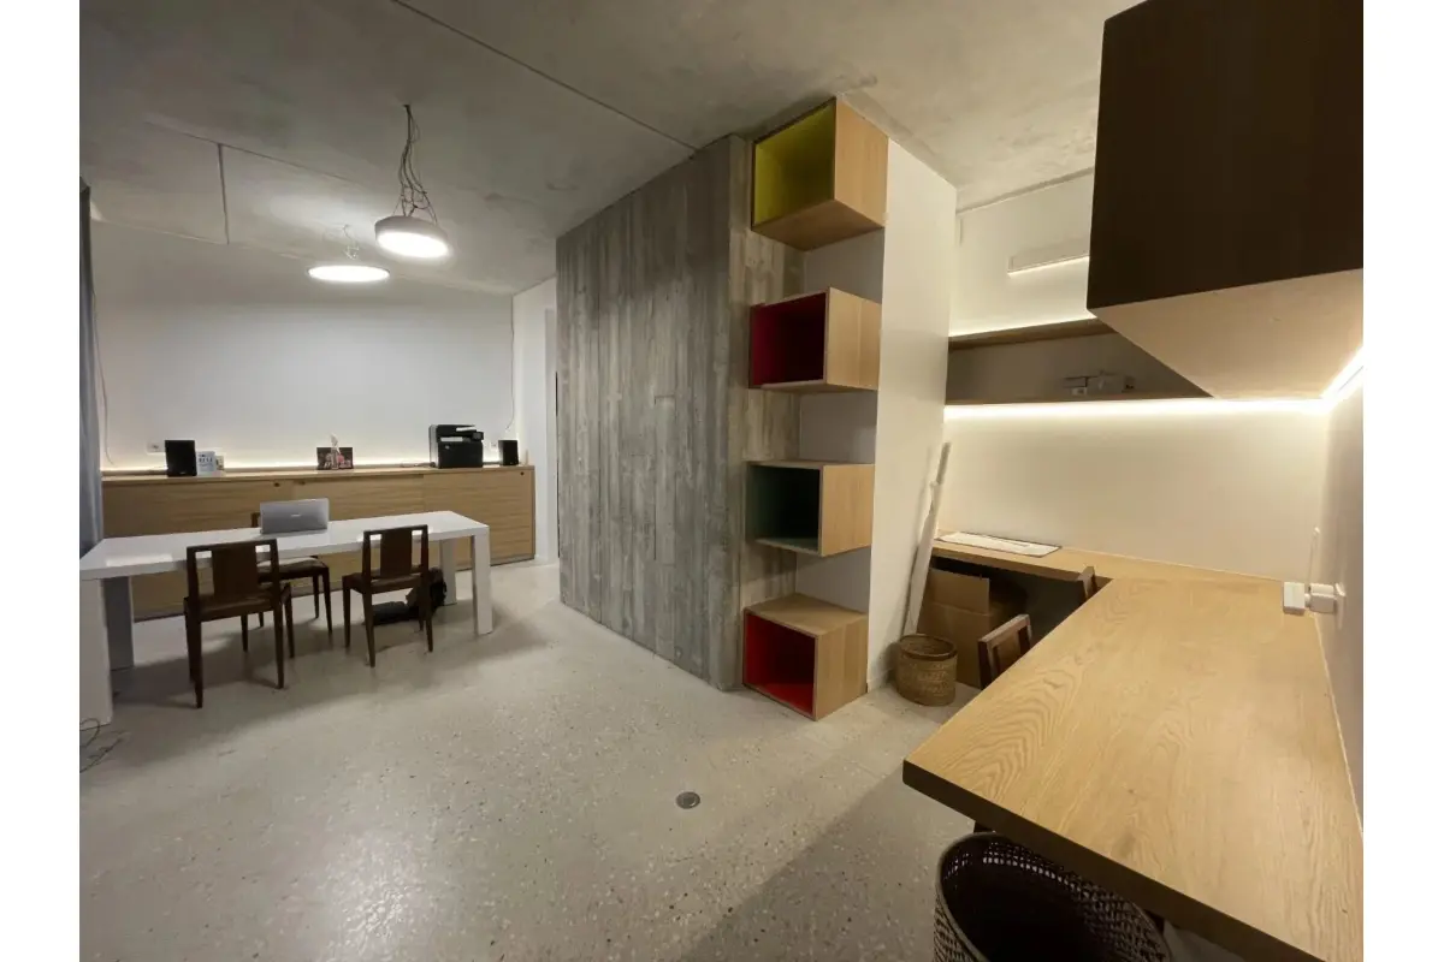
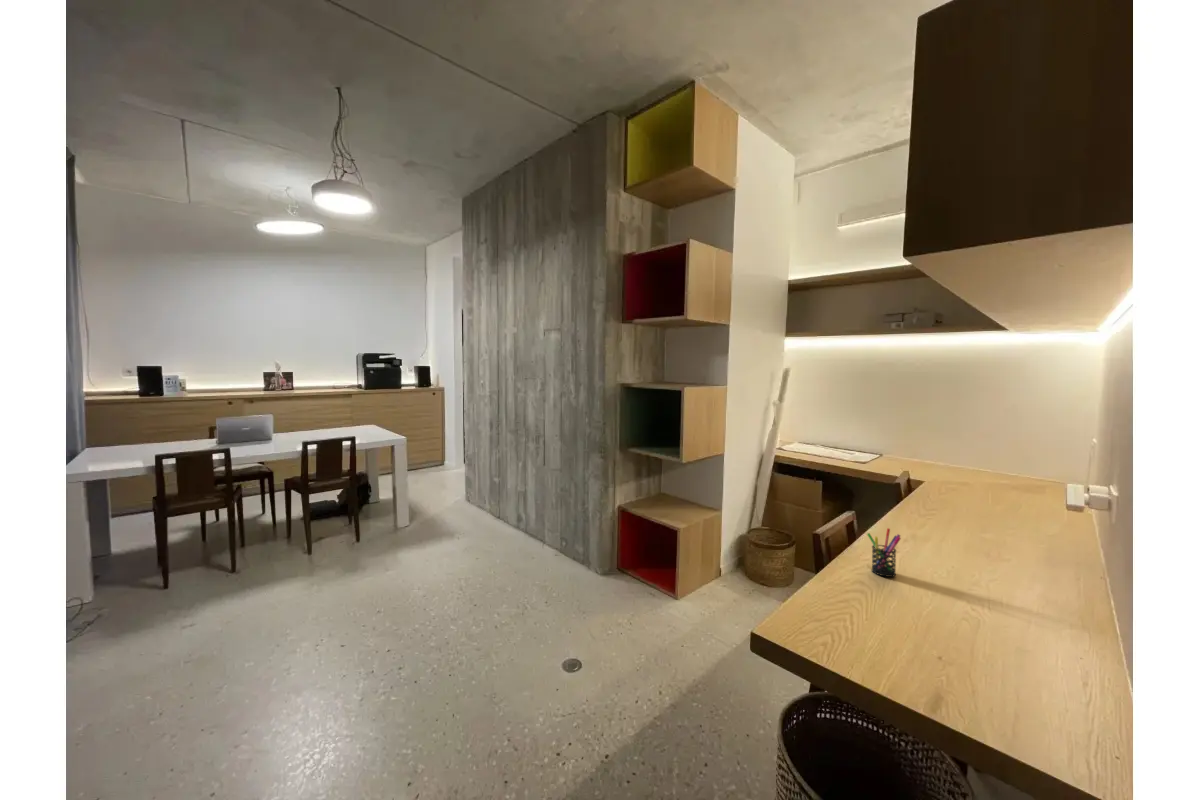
+ pen holder [866,527,902,578]
